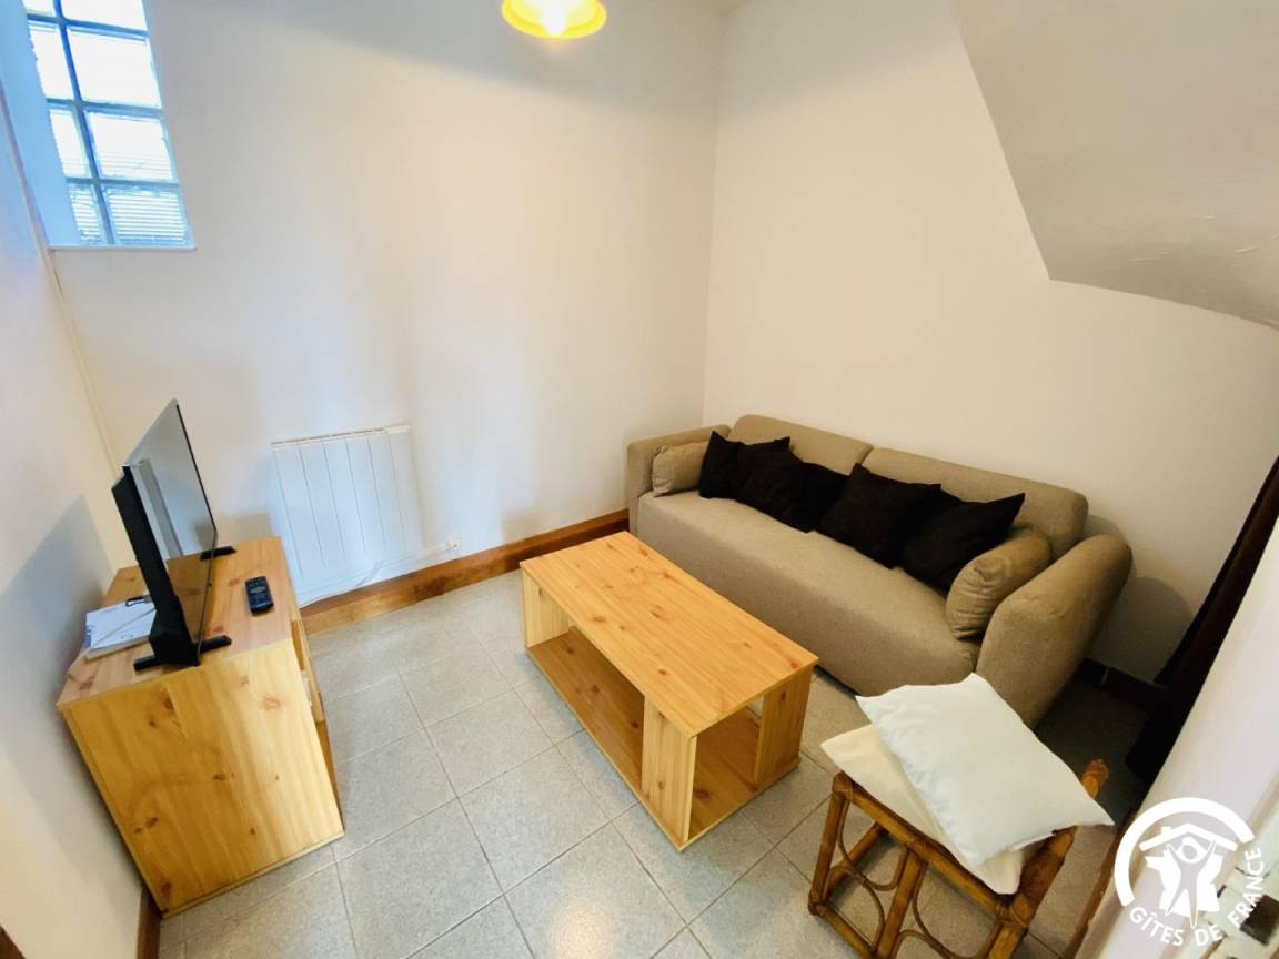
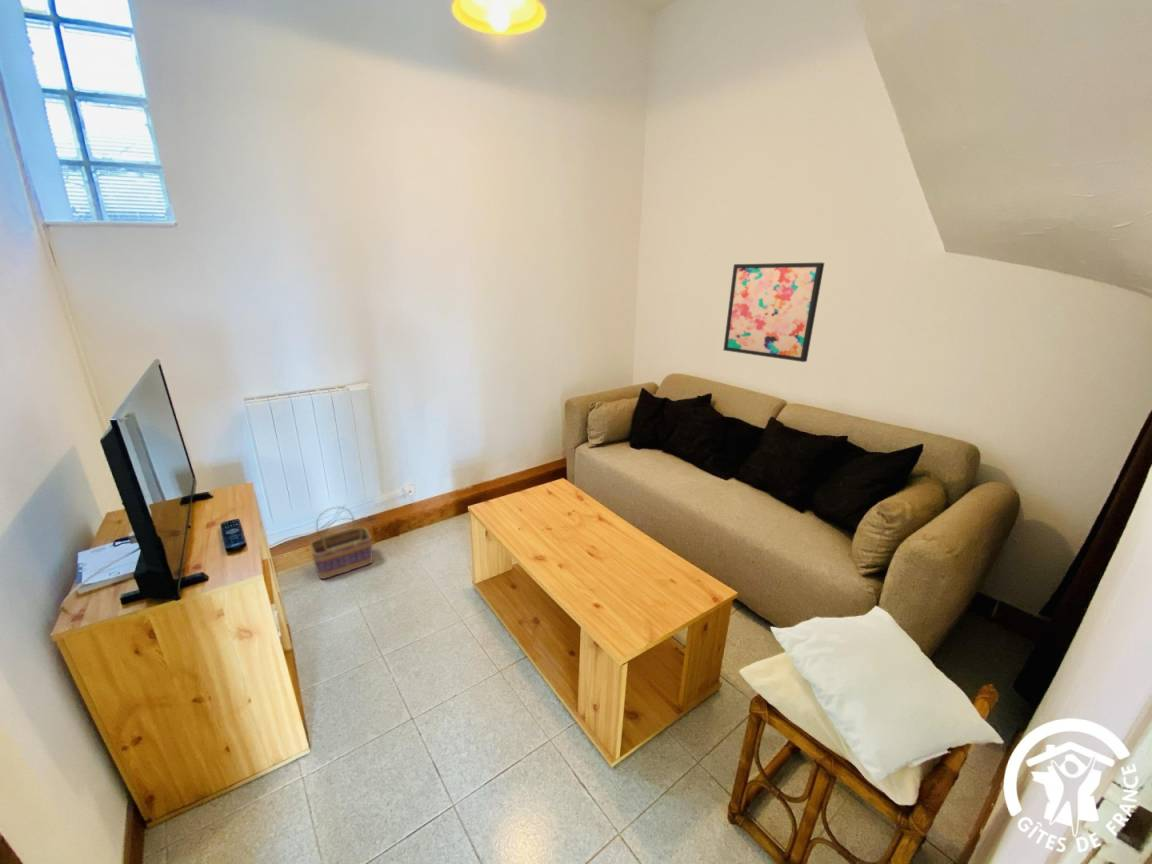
+ basket [309,506,374,580]
+ wall art [723,262,825,363]
